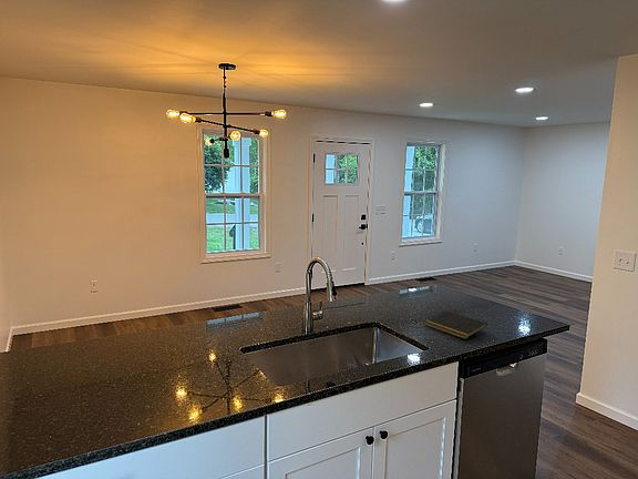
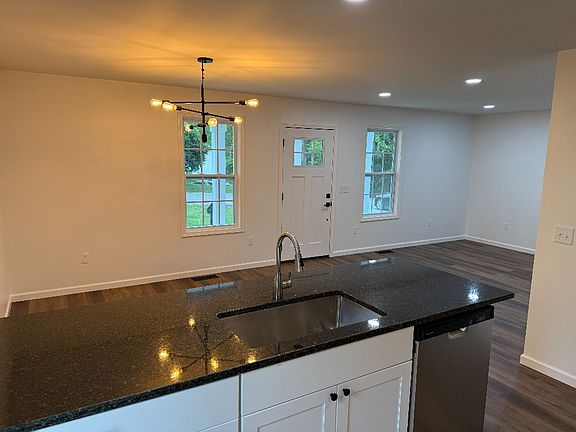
- notepad [423,309,488,340]
